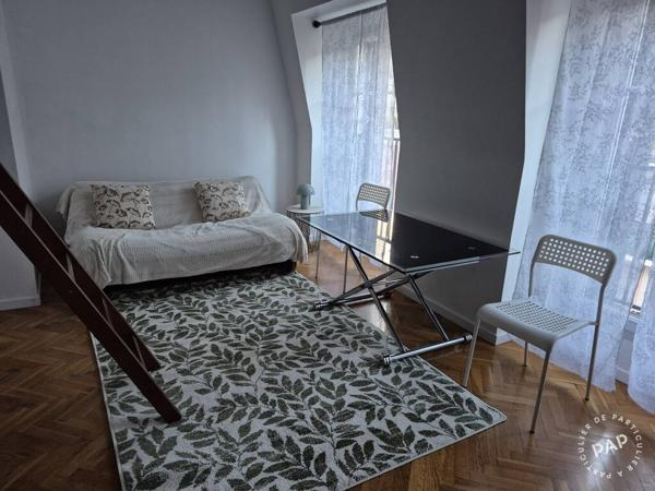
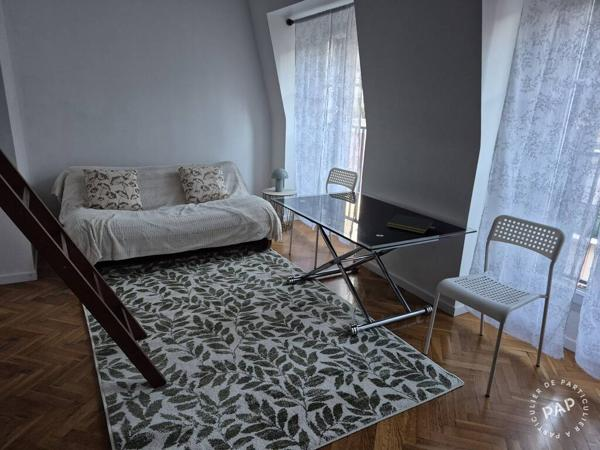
+ notepad [386,213,435,235]
